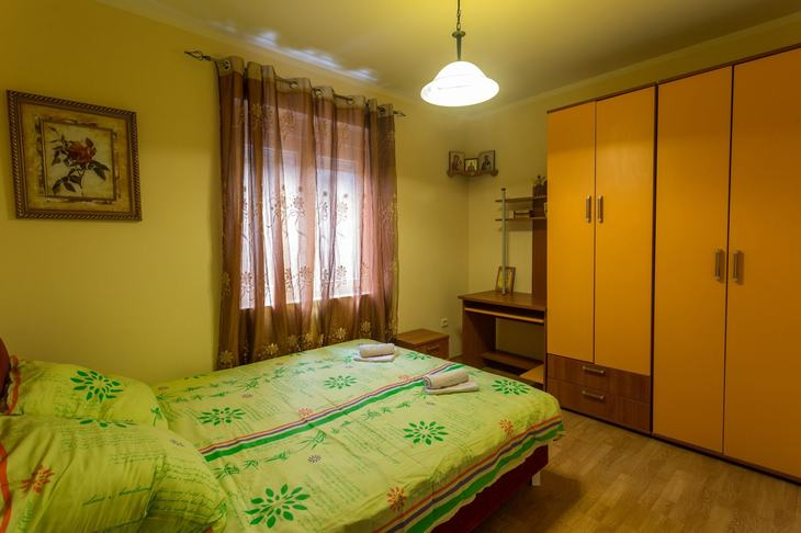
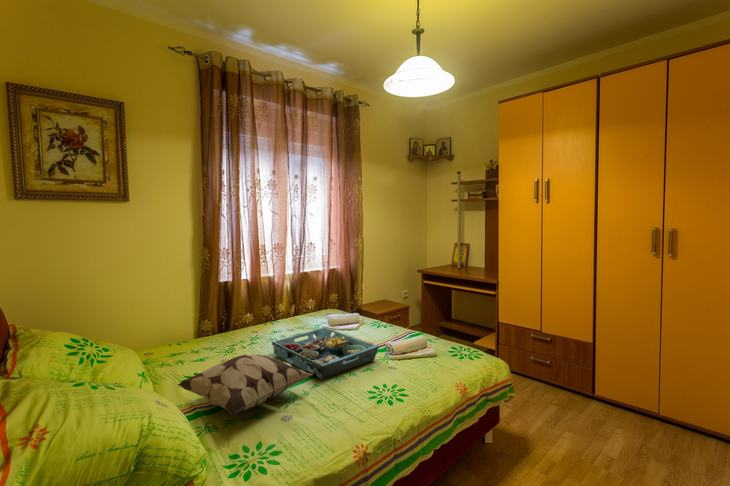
+ decorative pillow [177,353,314,417]
+ serving tray [271,326,380,381]
